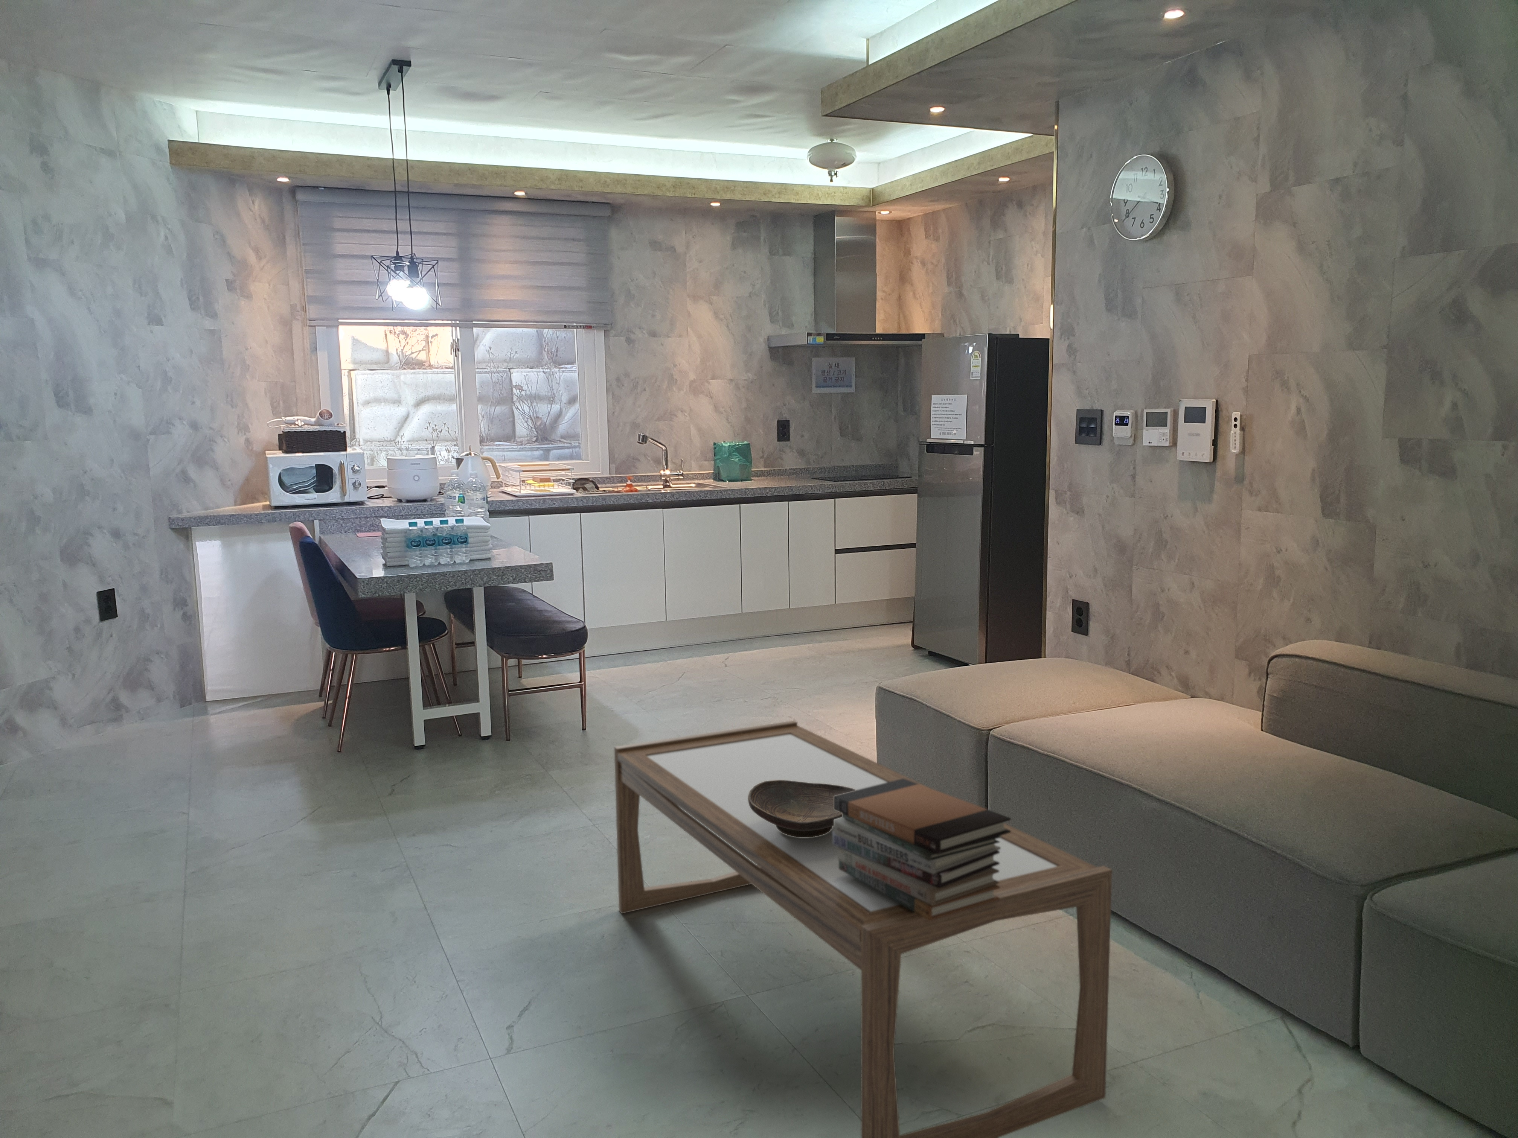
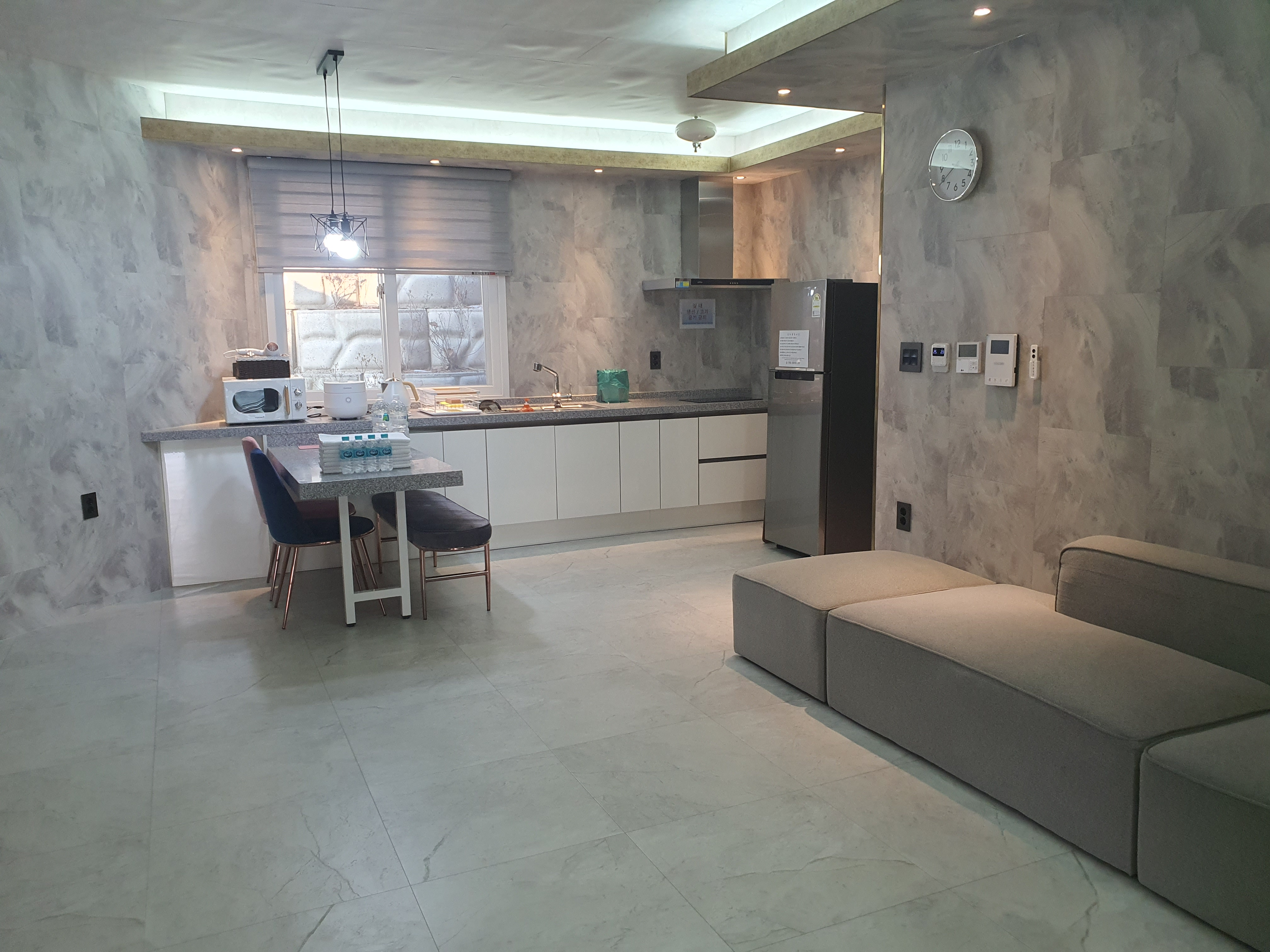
- decorative bowl [748,779,857,837]
- book stack [832,778,1011,920]
- coffee table [613,721,1113,1138]
